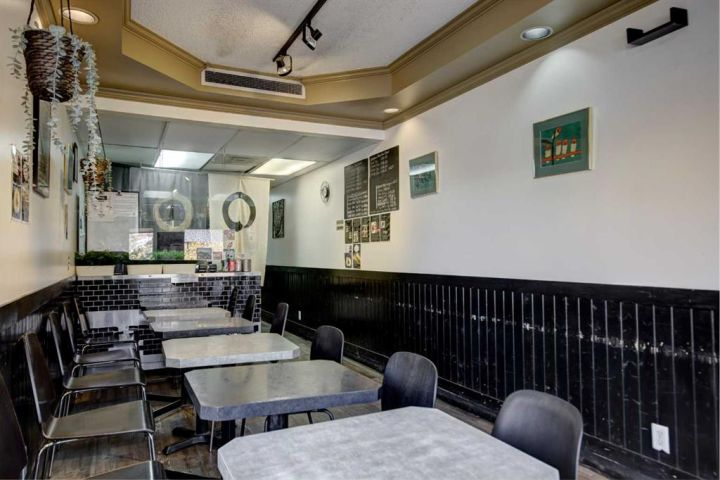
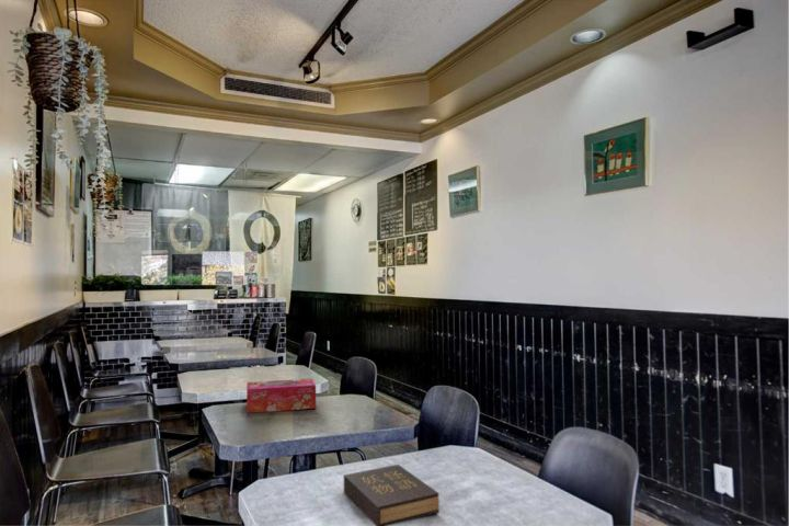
+ hardback book [343,464,441,526]
+ tissue box [245,377,317,413]
